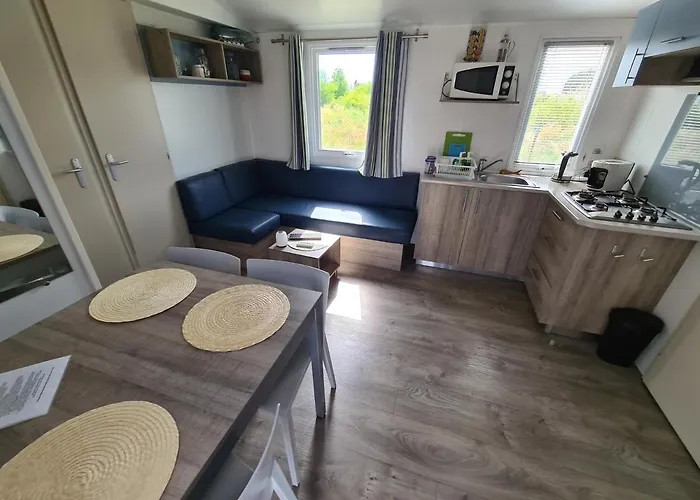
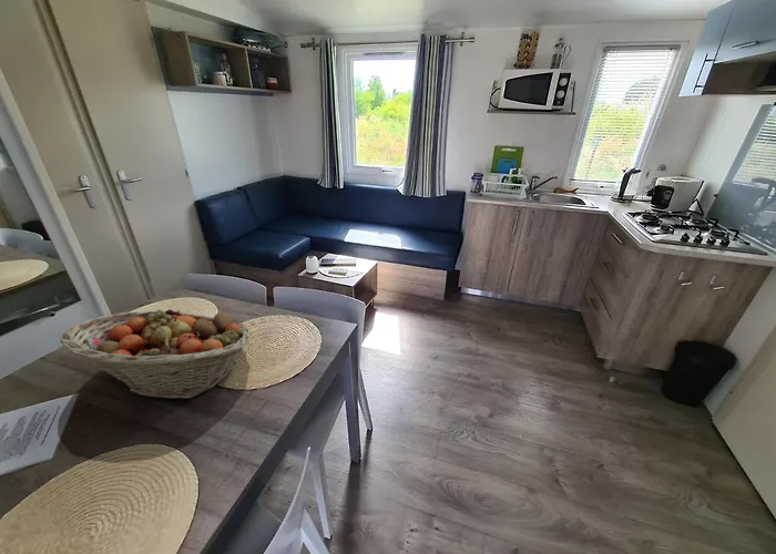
+ fruit basket [59,308,253,400]
